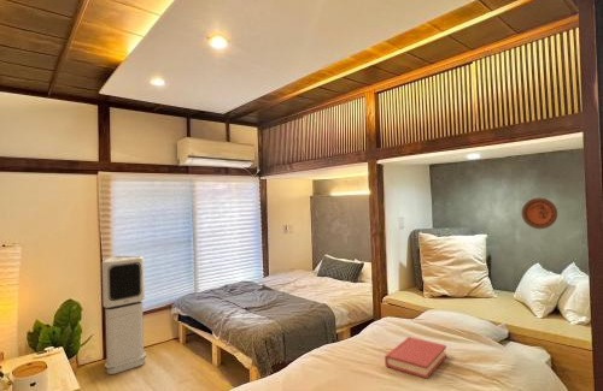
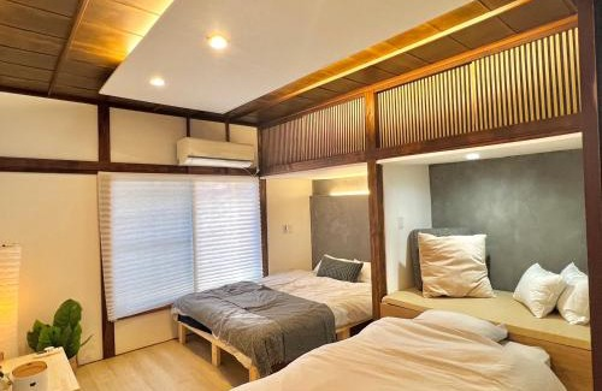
- air purifier [101,255,148,375]
- hardback book [384,336,447,380]
- decorative plate [521,197,558,230]
